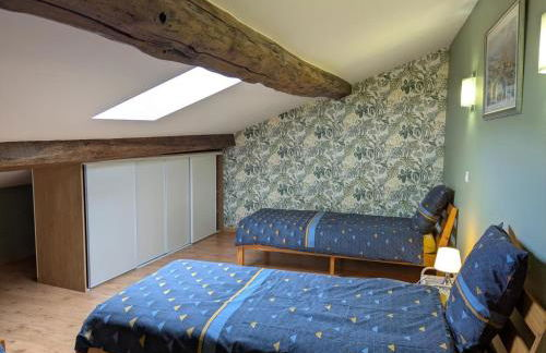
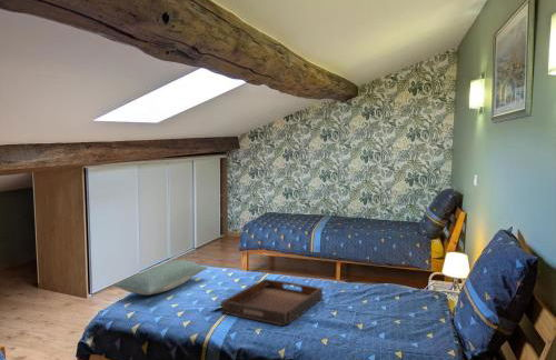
+ serving tray [220,278,324,327]
+ pillow [112,259,208,297]
